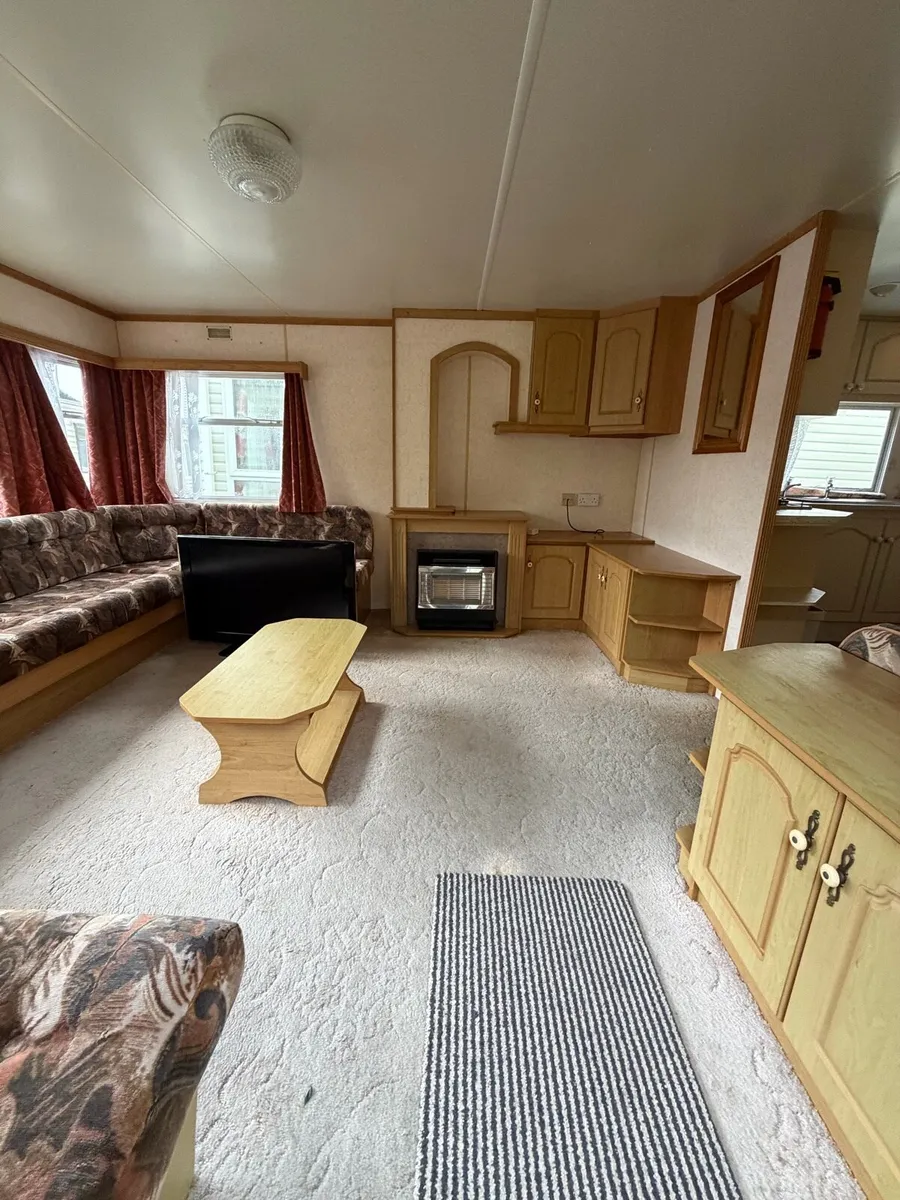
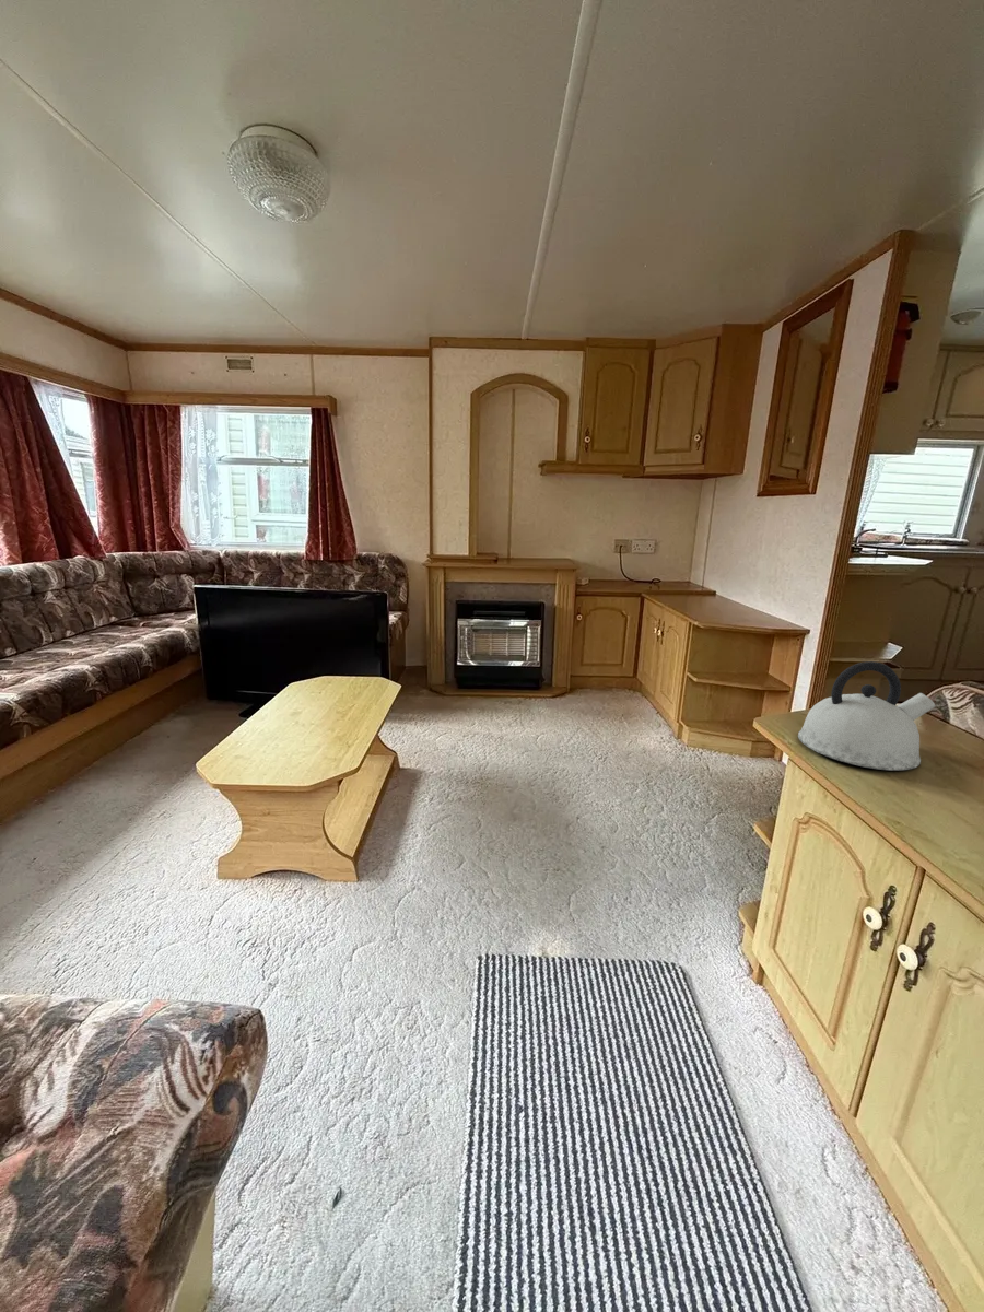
+ kettle [797,660,936,772]
